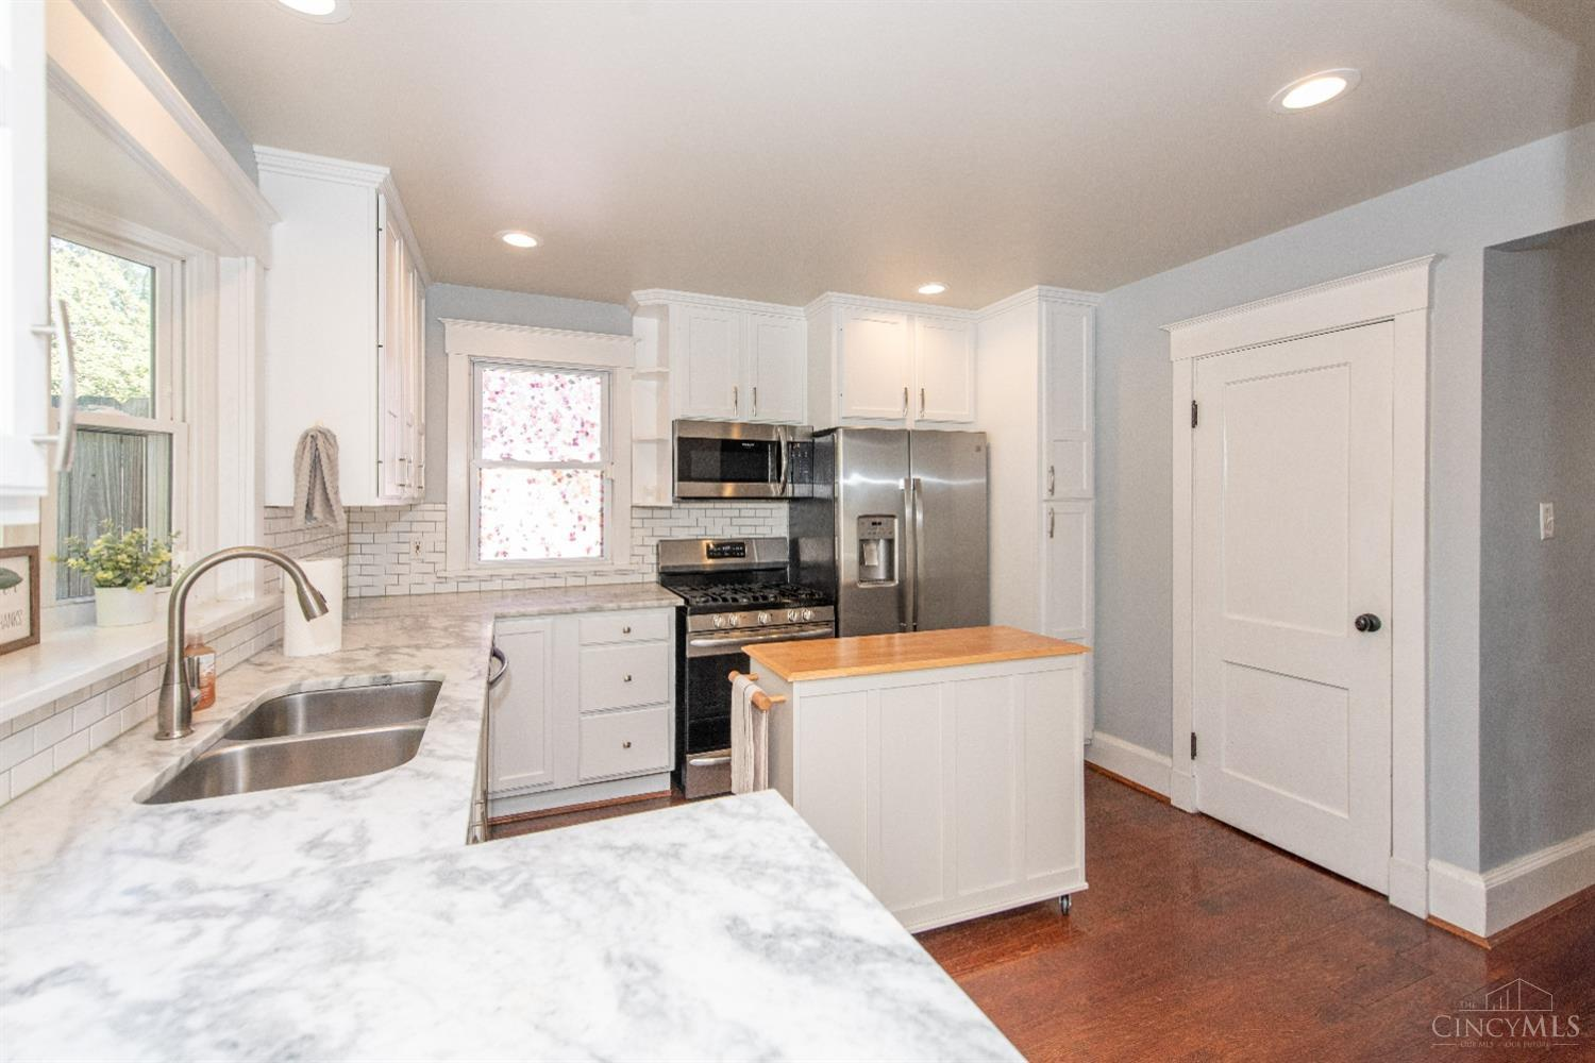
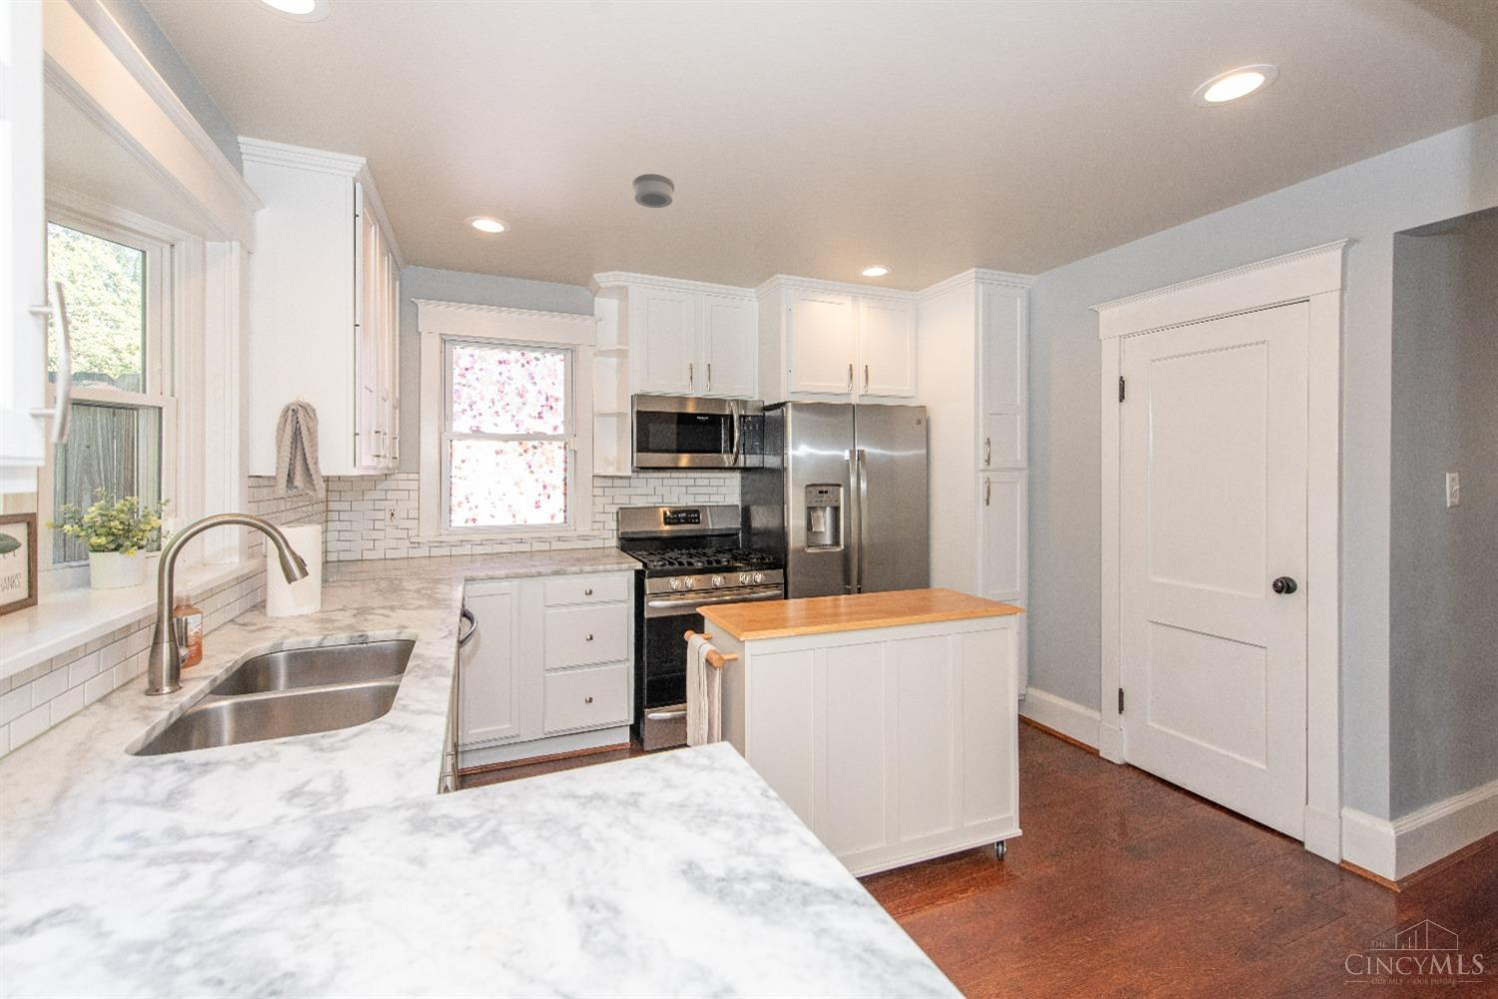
+ smoke detector [631,173,675,208]
